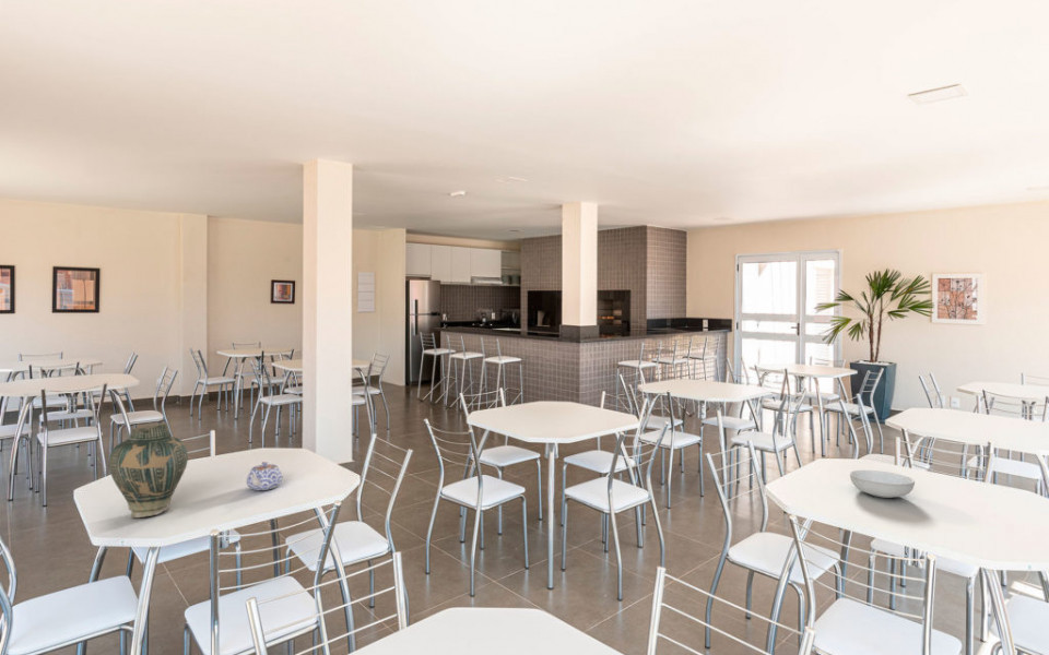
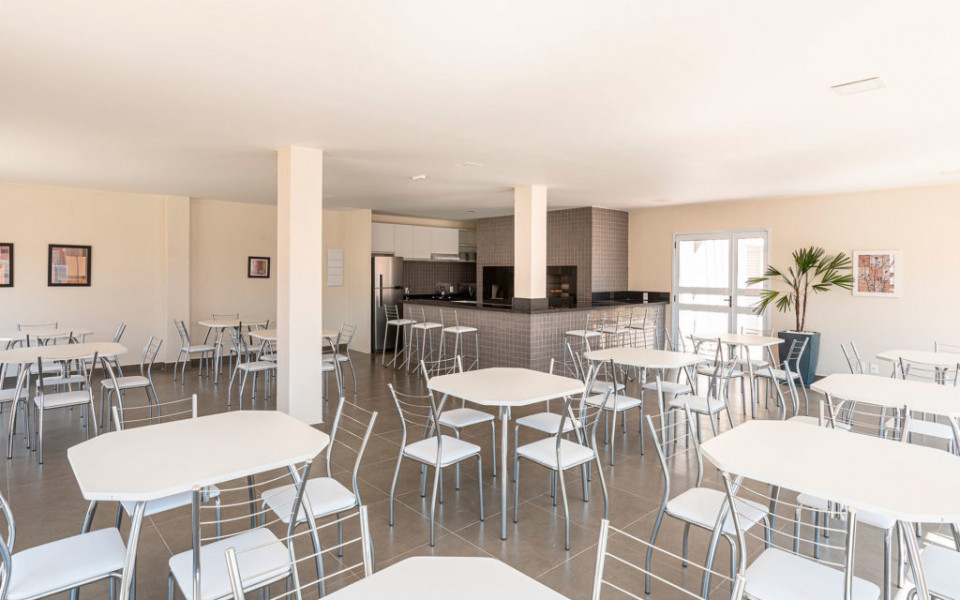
- teapot [246,461,284,491]
- serving bowl [849,469,916,499]
- vase [107,421,189,519]
